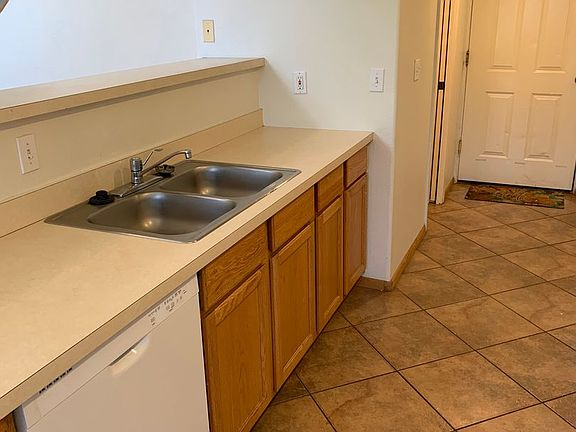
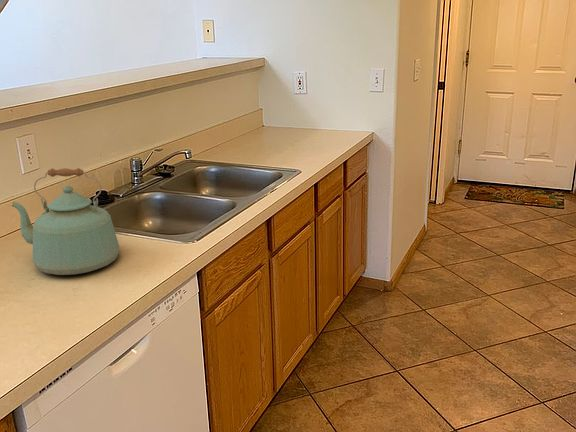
+ kettle [11,167,121,276]
